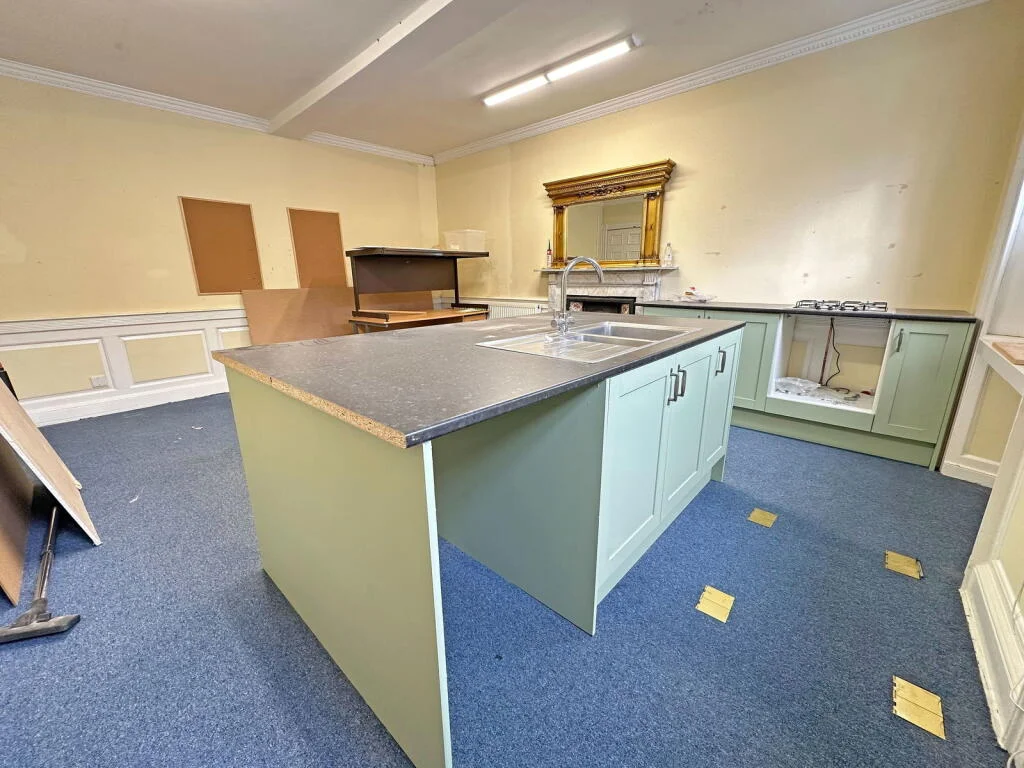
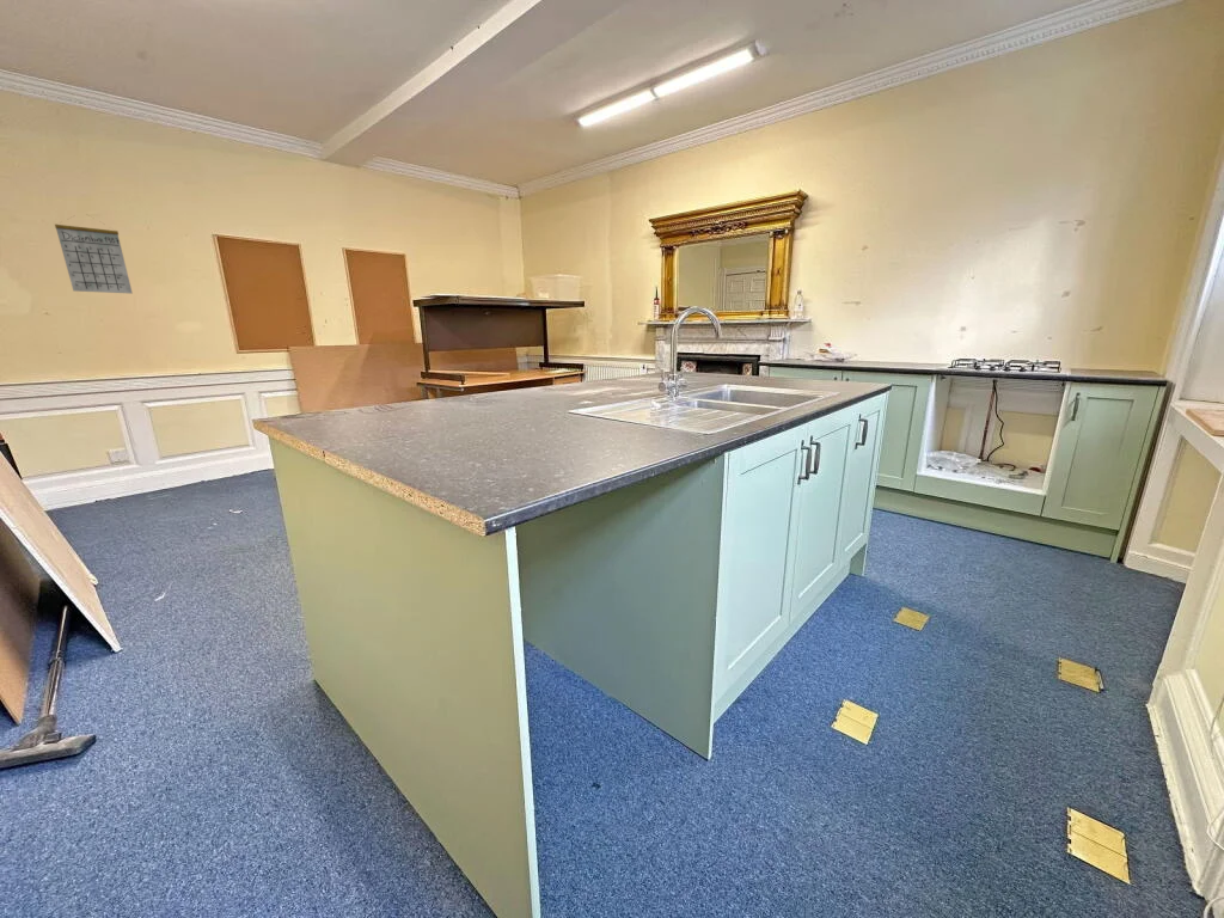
+ calendar [54,214,134,295]
